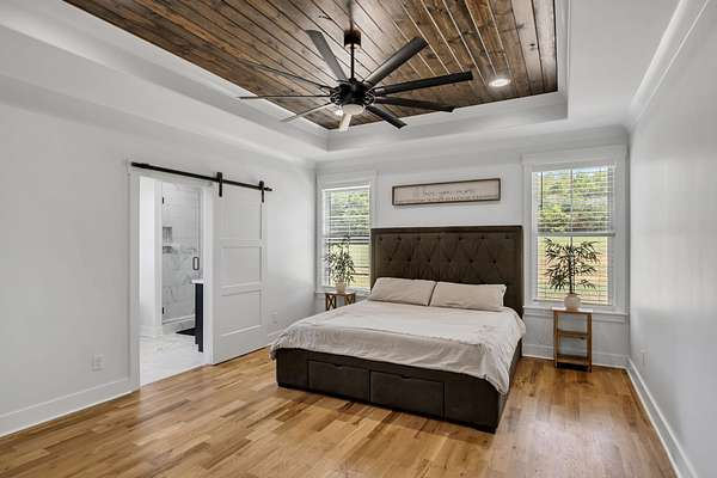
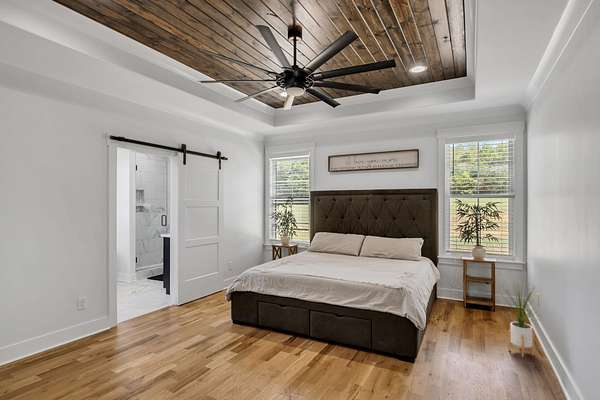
+ house plant [500,278,546,358]
